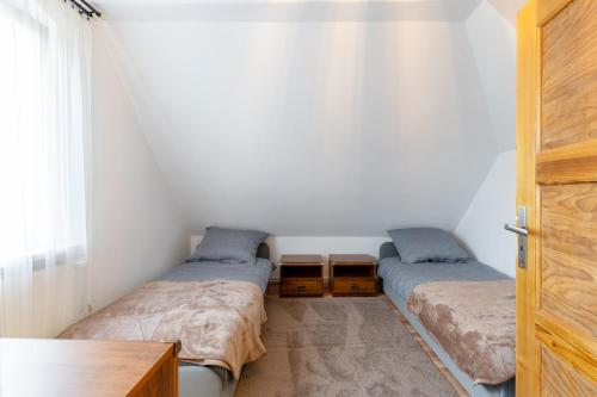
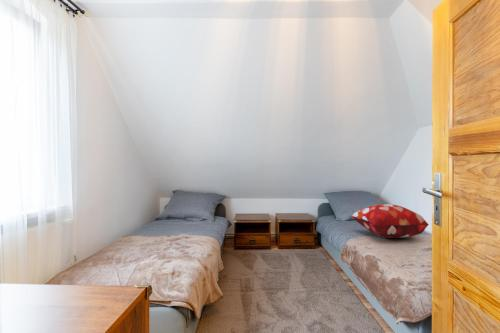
+ decorative pillow [350,203,430,239]
